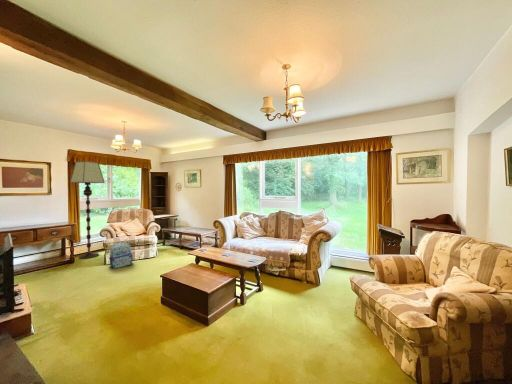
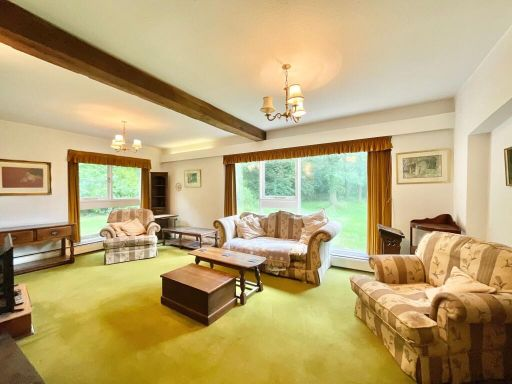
- backpack [109,241,134,269]
- floor lamp [69,160,106,260]
